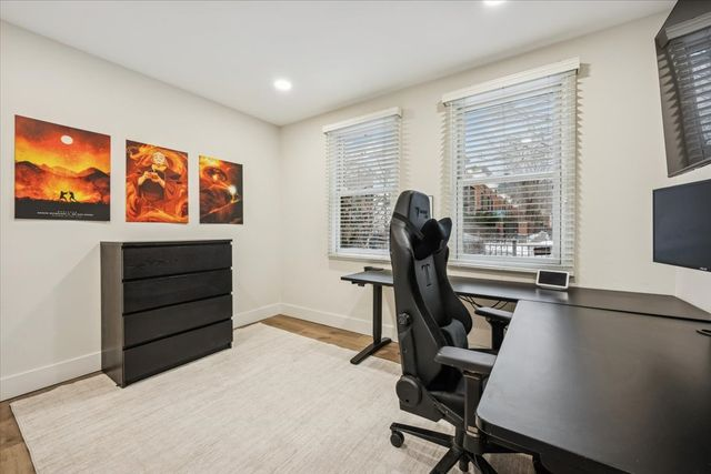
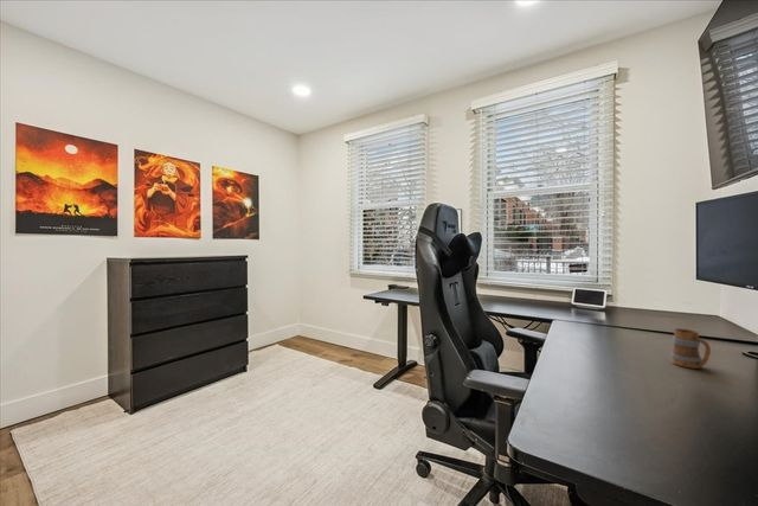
+ mug [669,327,712,370]
